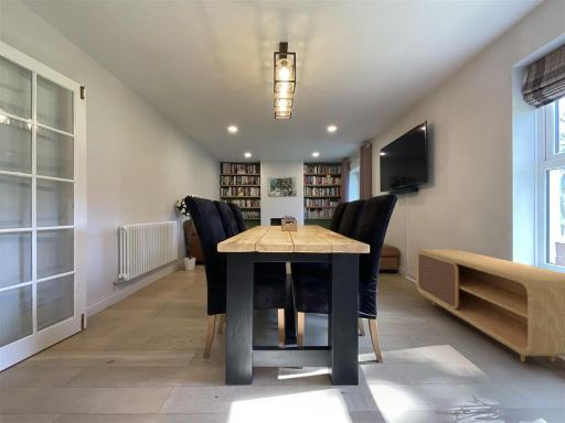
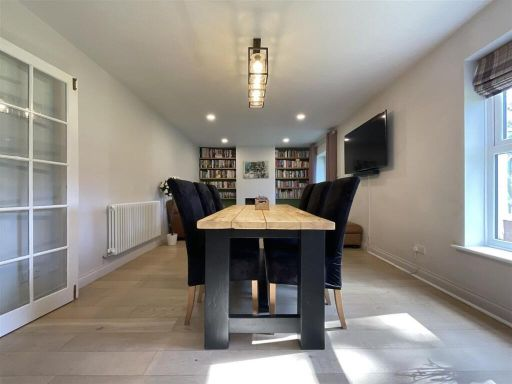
- tv stand [415,248,565,362]
